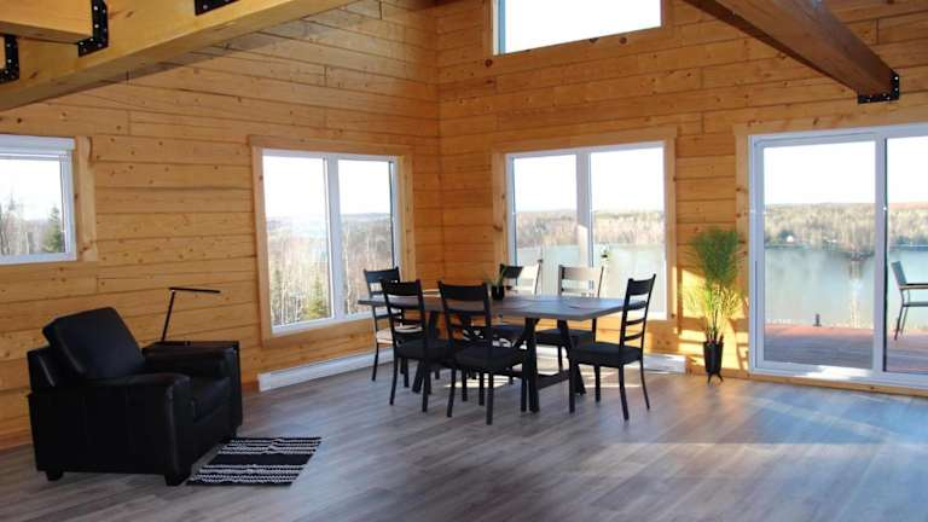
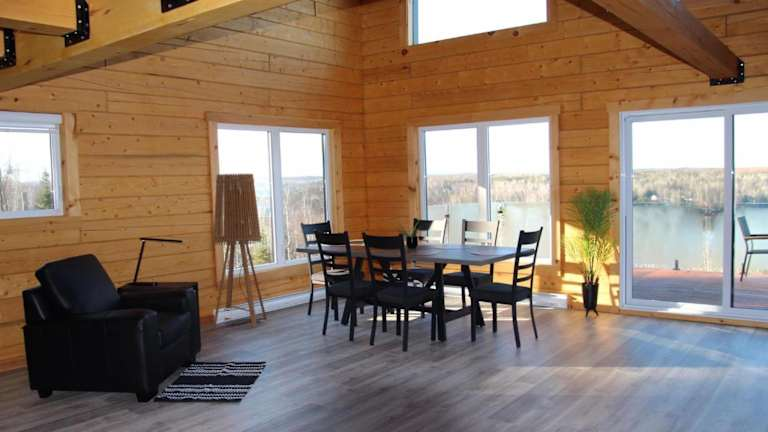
+ floor lamp [212,173,268,329]
